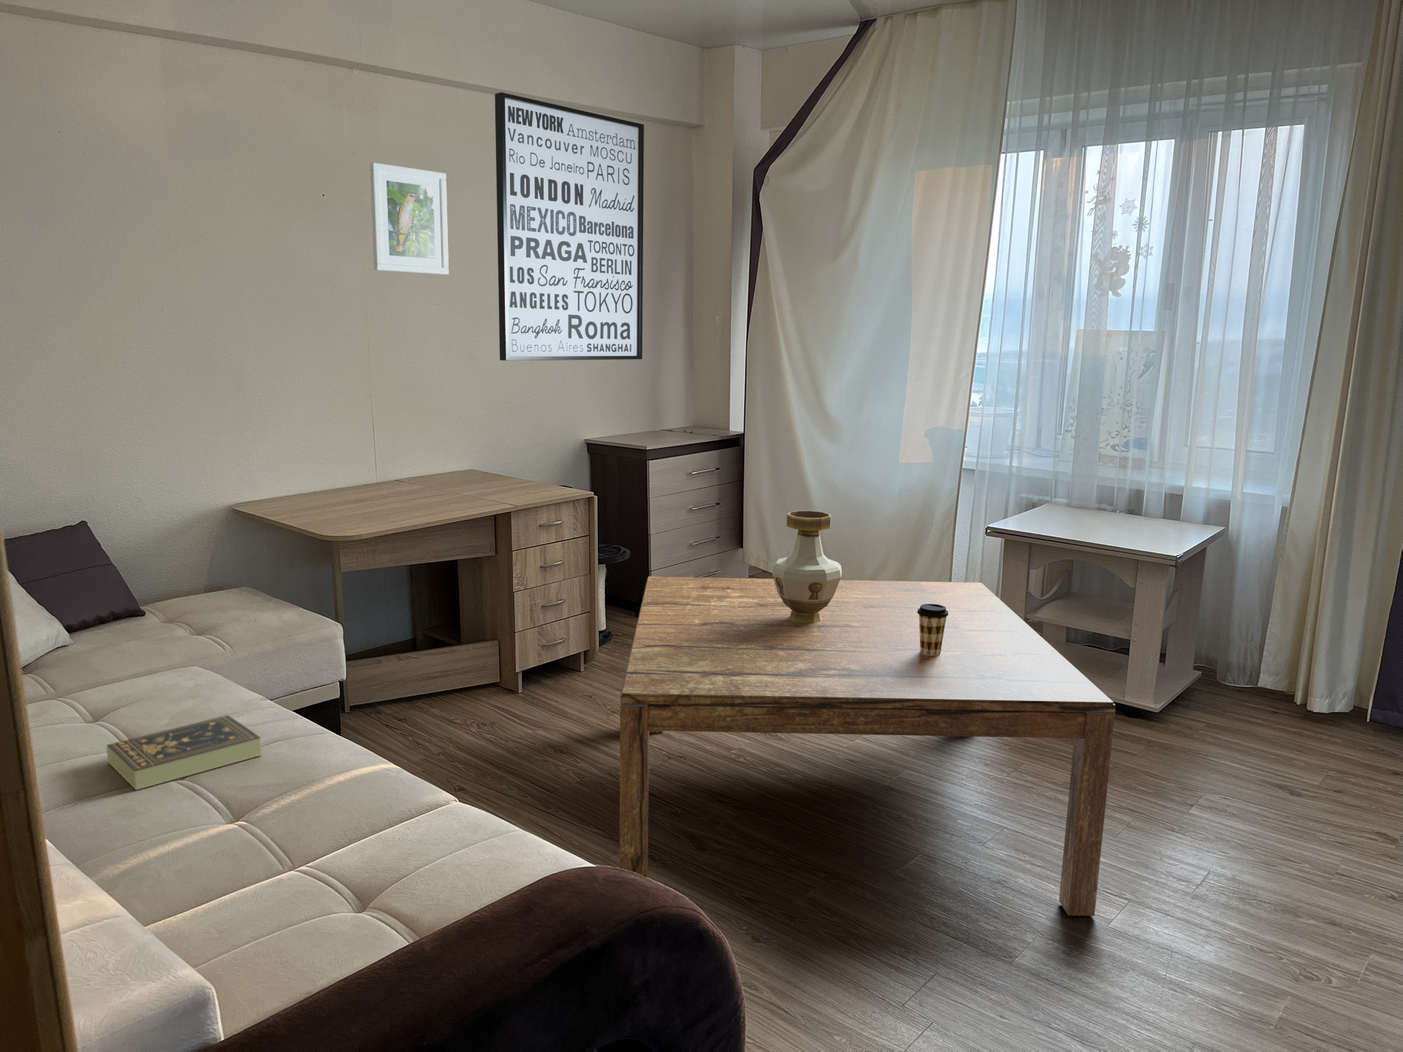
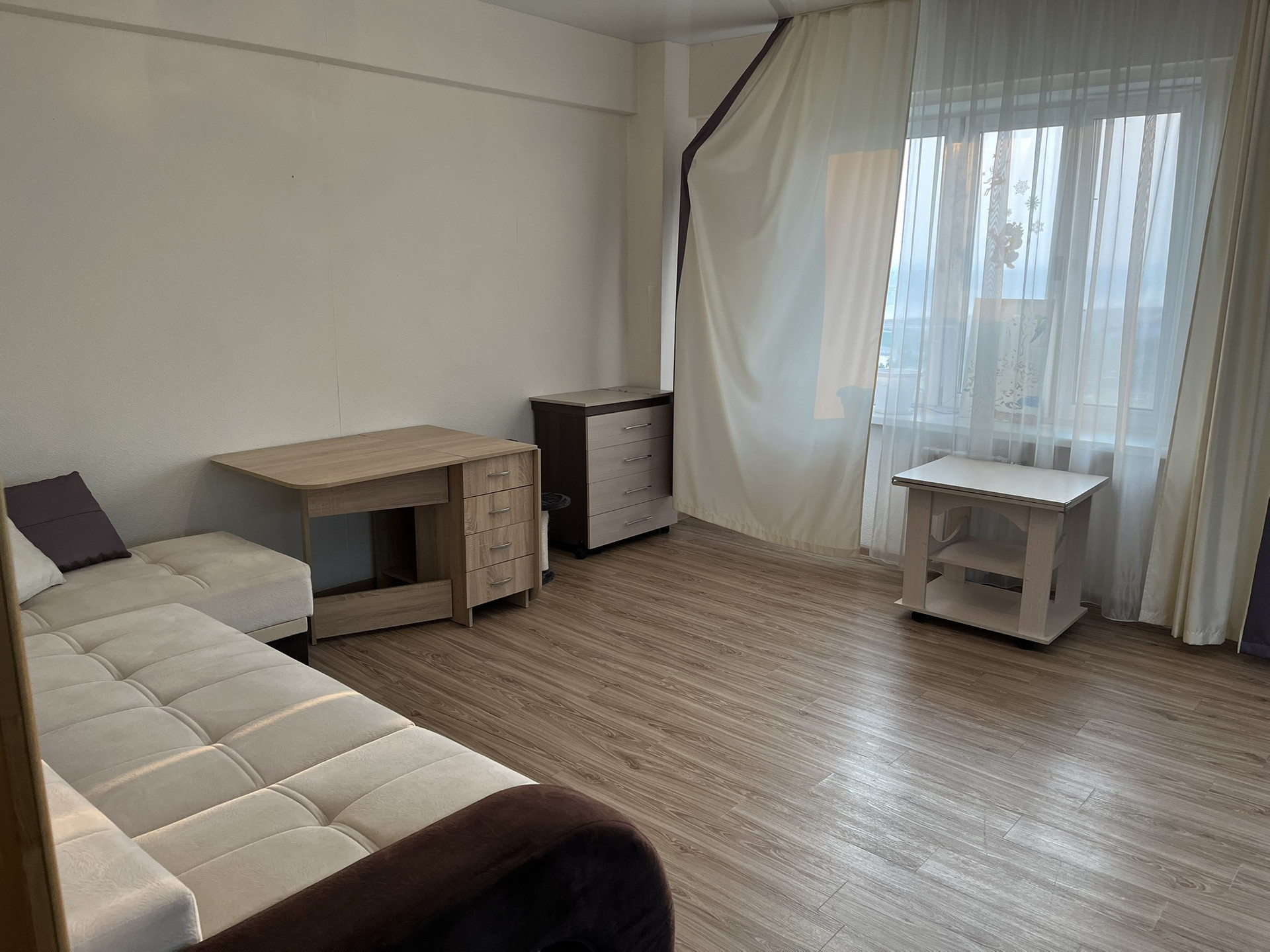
- wall art [494,92,644,361]
- vase [771,509,843,623]
- coffee cup [917,603,949,655]
- coffee table [619,576,1117,917]
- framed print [369,161,450,275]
- book [106,714,263,791]
